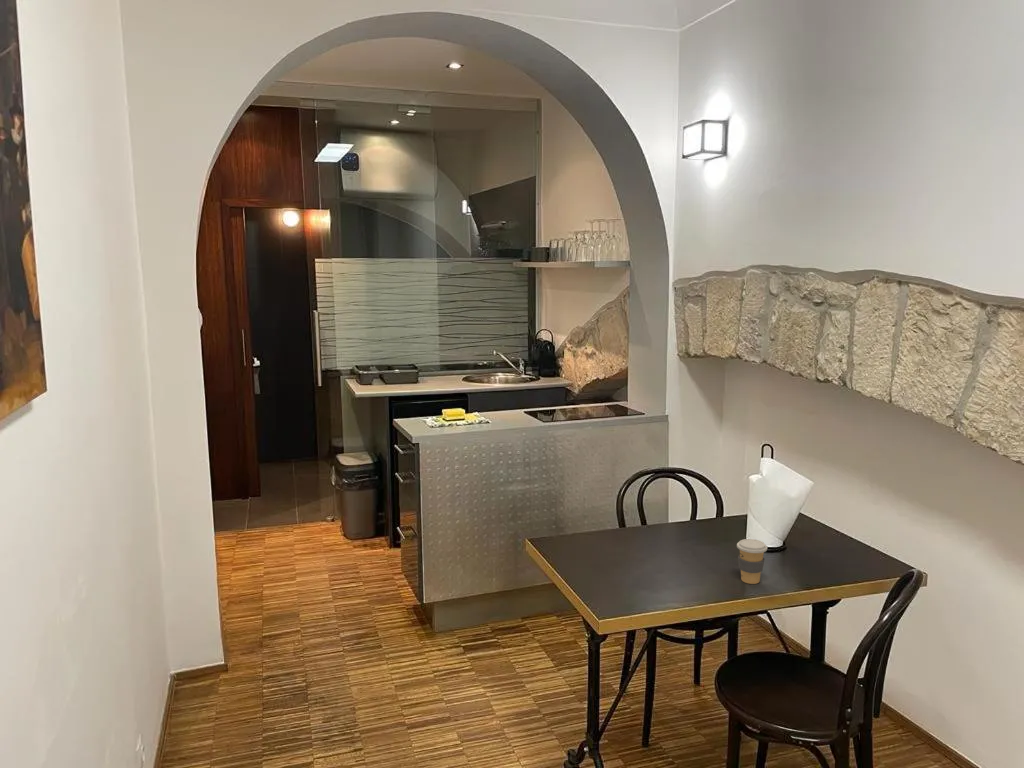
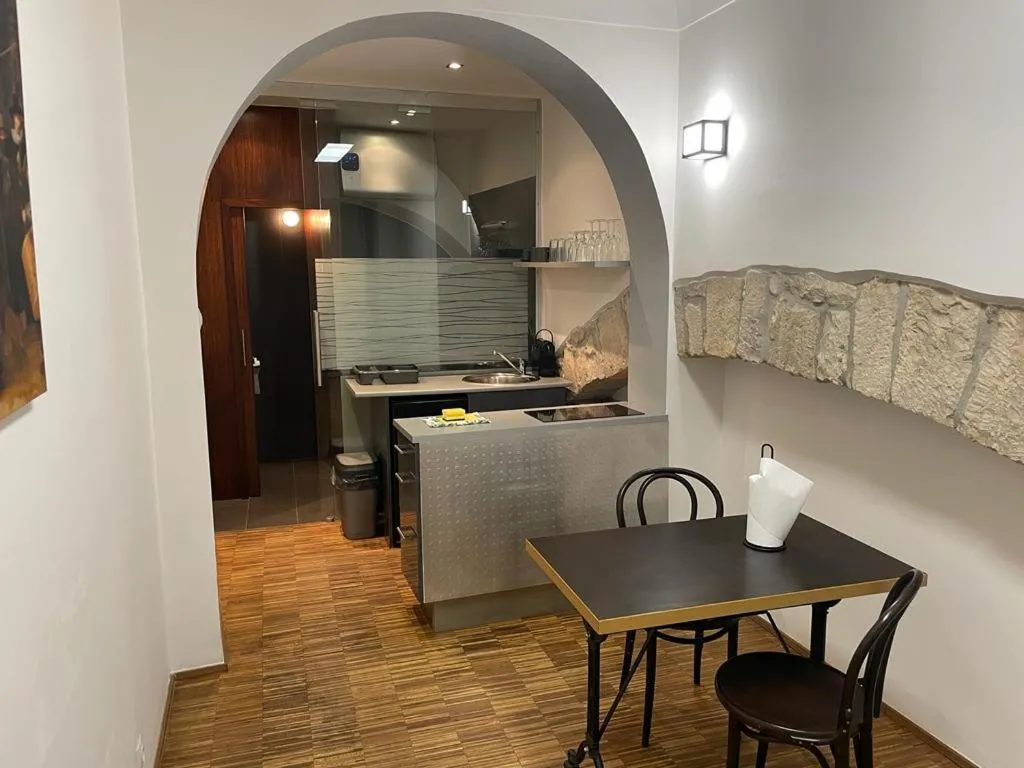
- coffee cup [736,538,768,585]
